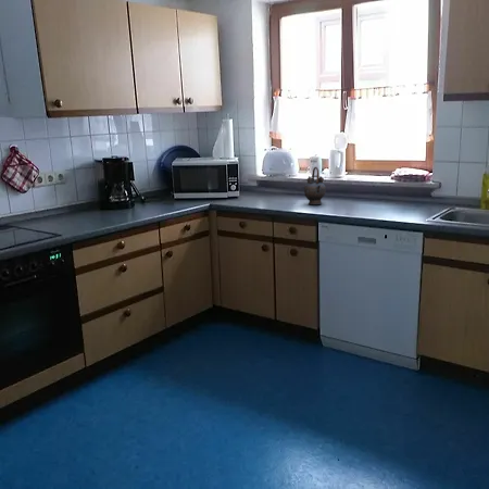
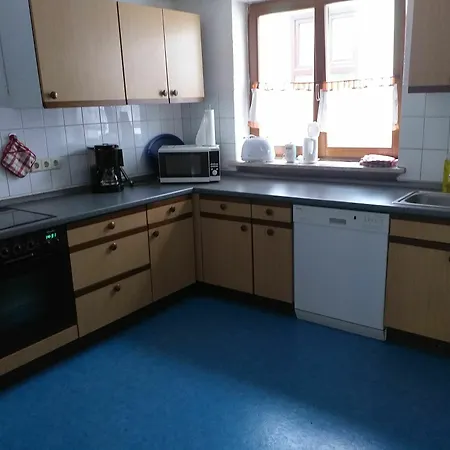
- teapot [303,166,327,205]
